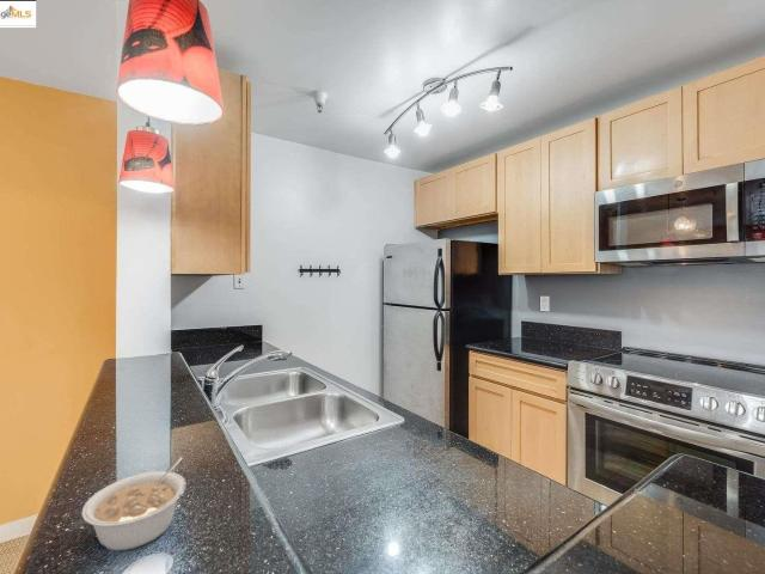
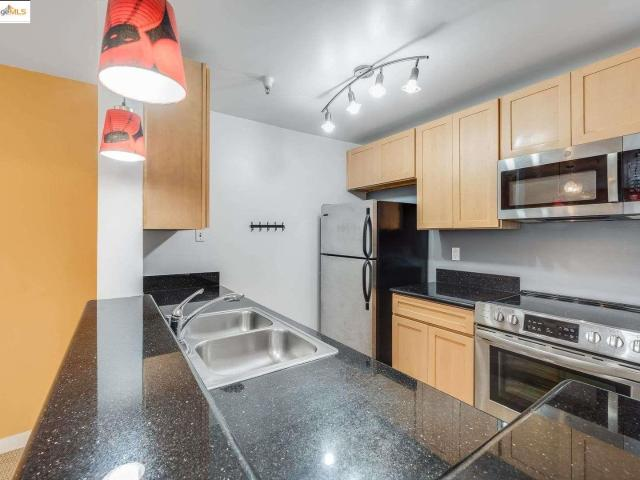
- legume [80,456,188,552]
